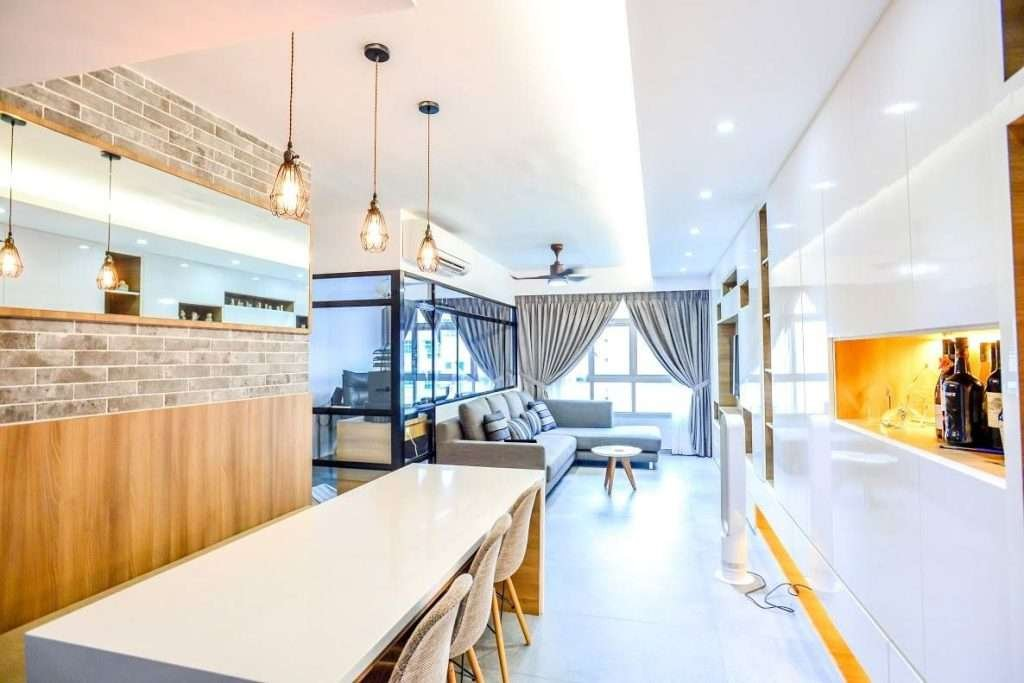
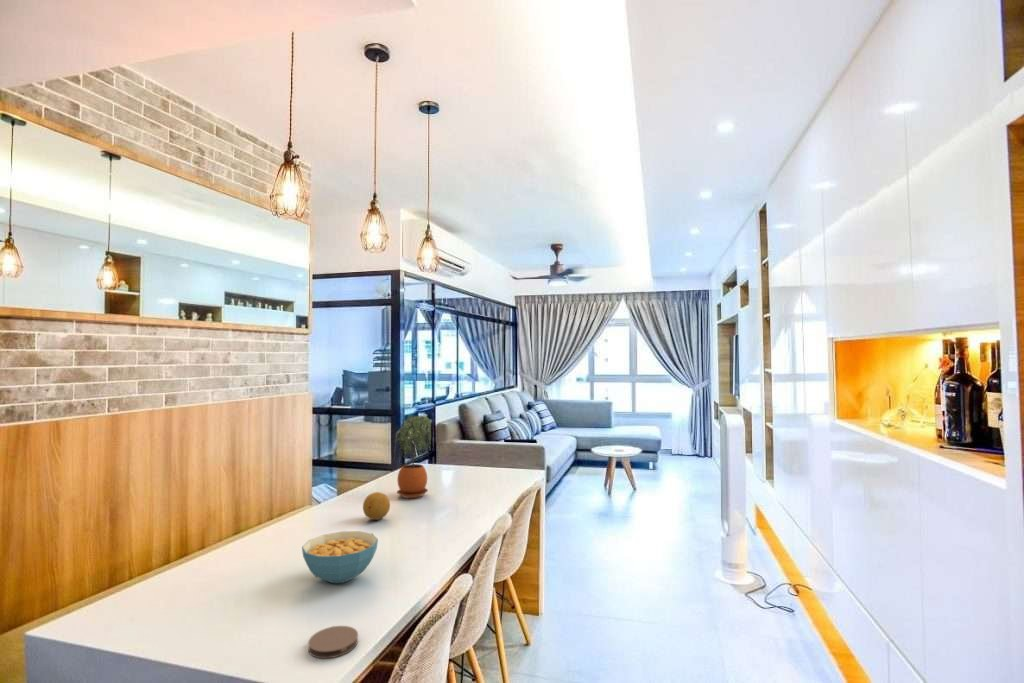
+ fruit [362,491,391,521]
+ coaster [307,625,359,659]
+ cereal bowl [301,530,379,584]
+ potted plant [393,415,432,499]
